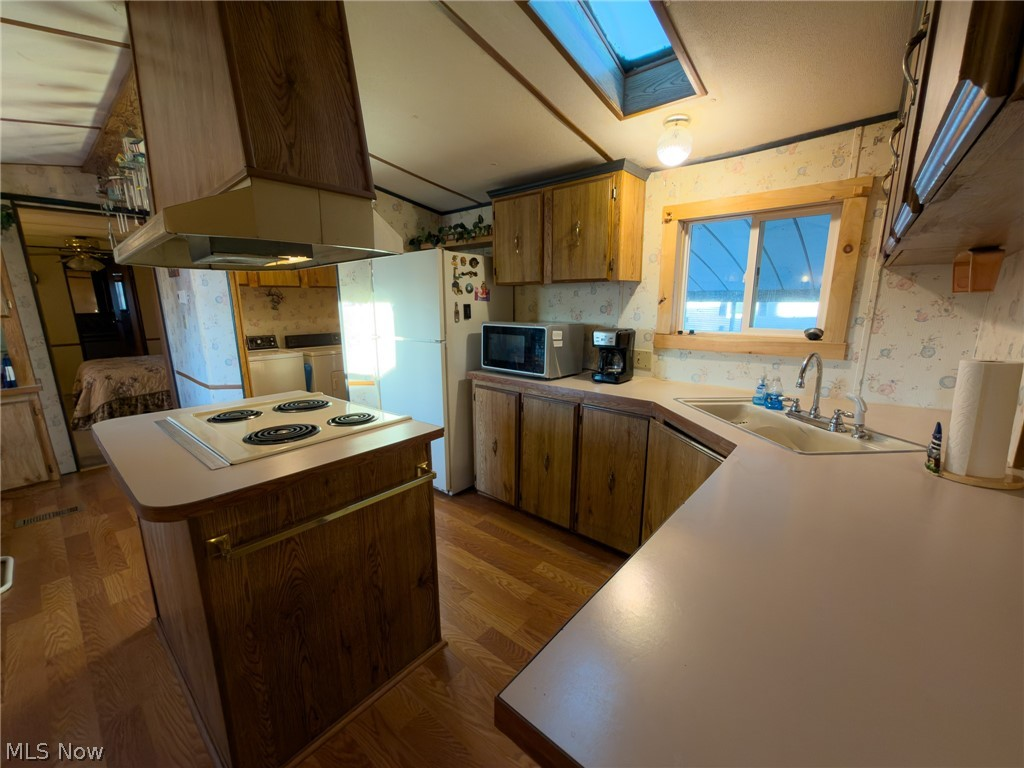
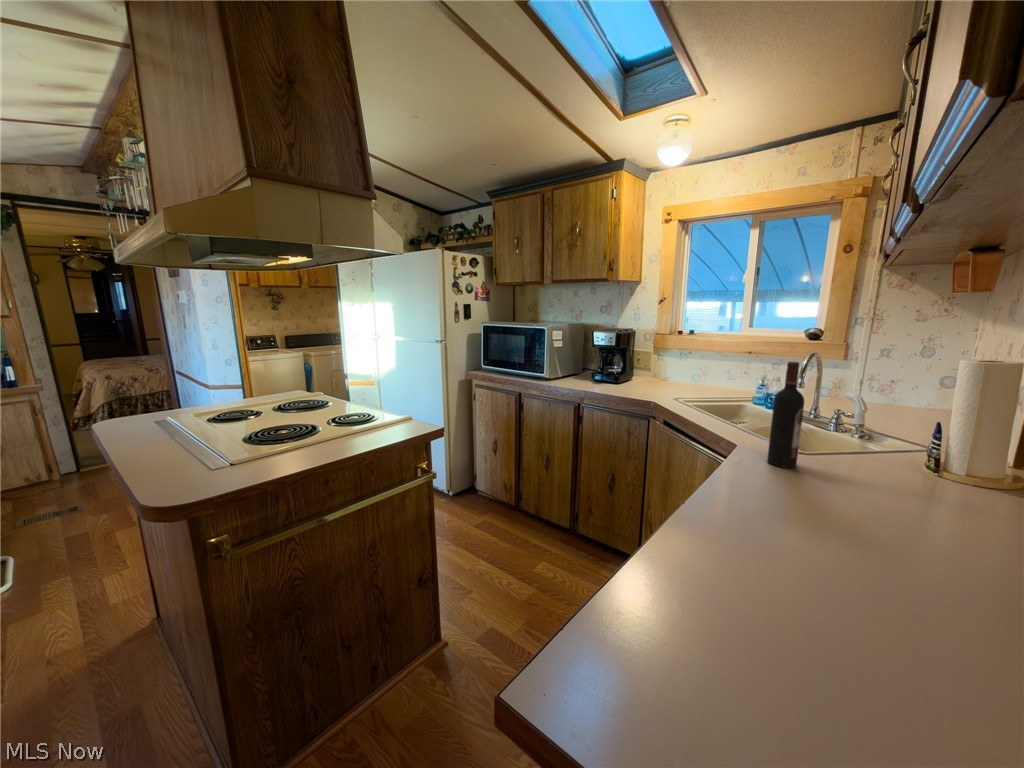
+ wine bottle [766,361,805,469]
